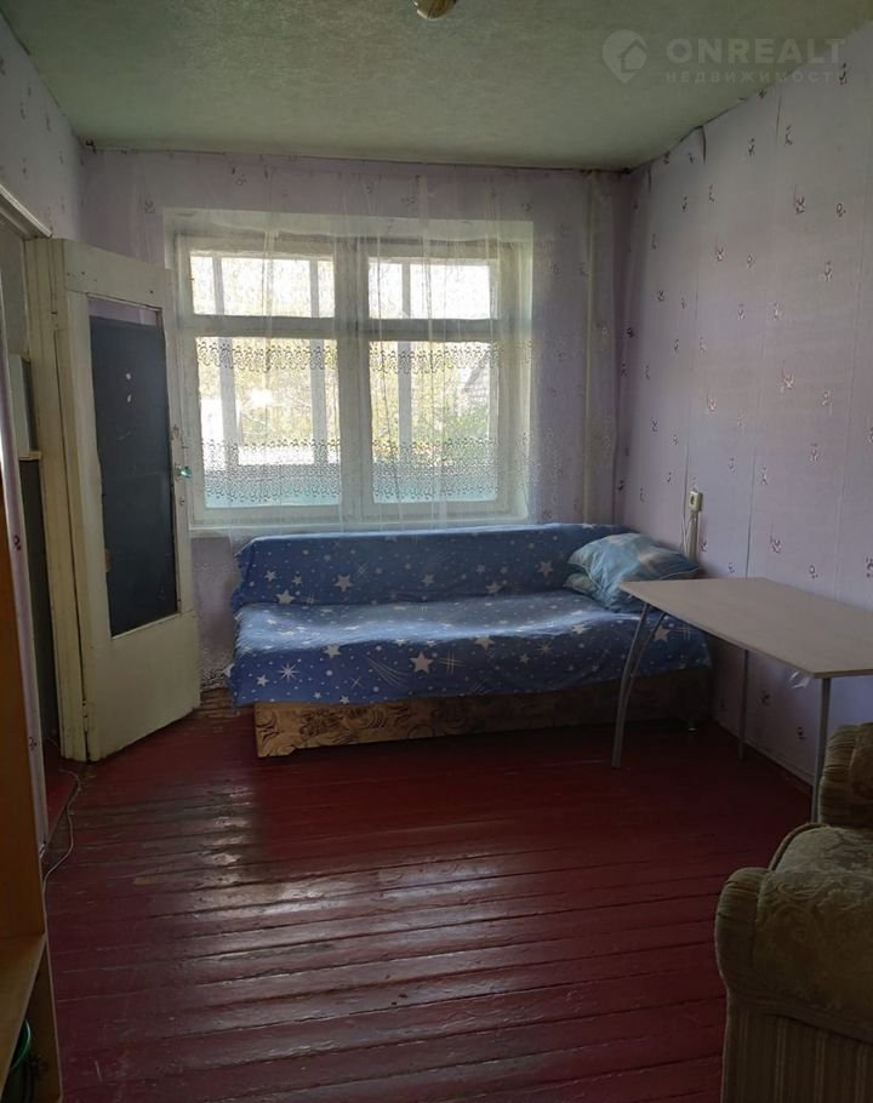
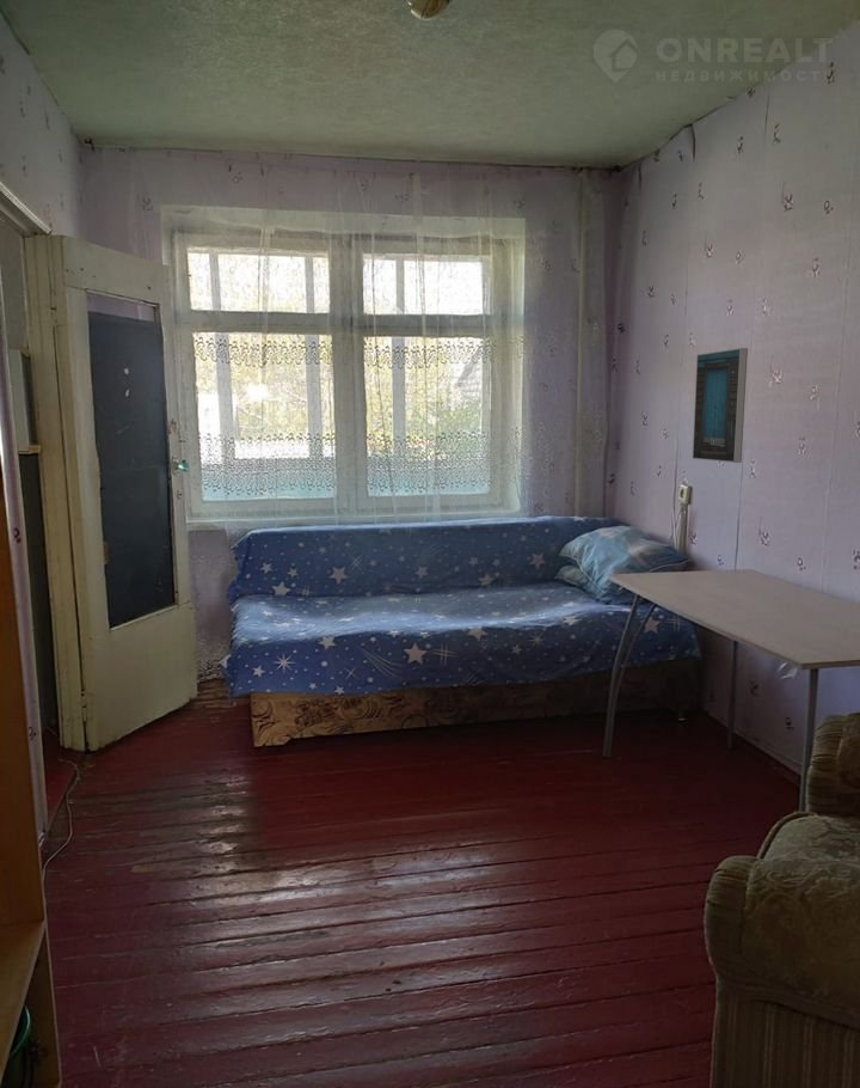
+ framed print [692,347,749,464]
